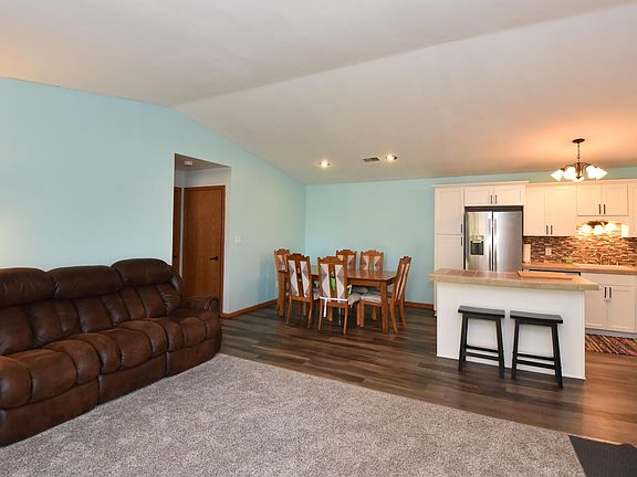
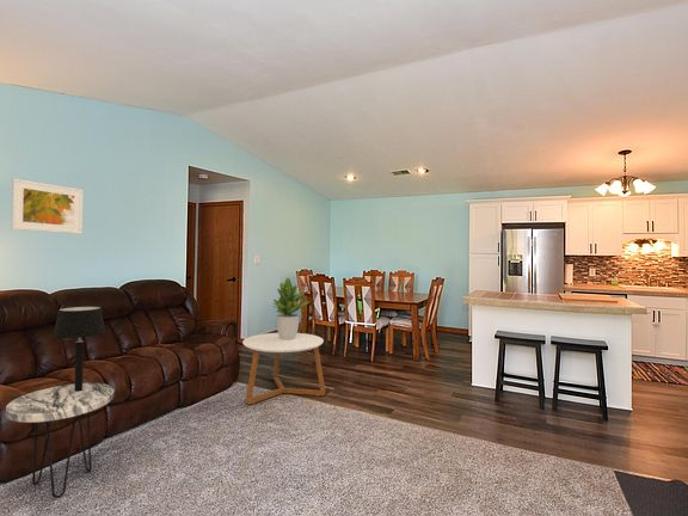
+ table lamp [51,306,106,392]
+ side table [5,382,115,499]
+ coffee table [241,332,326,405]
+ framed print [10,177,85,235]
+ potted plant [272,277,311,340]
